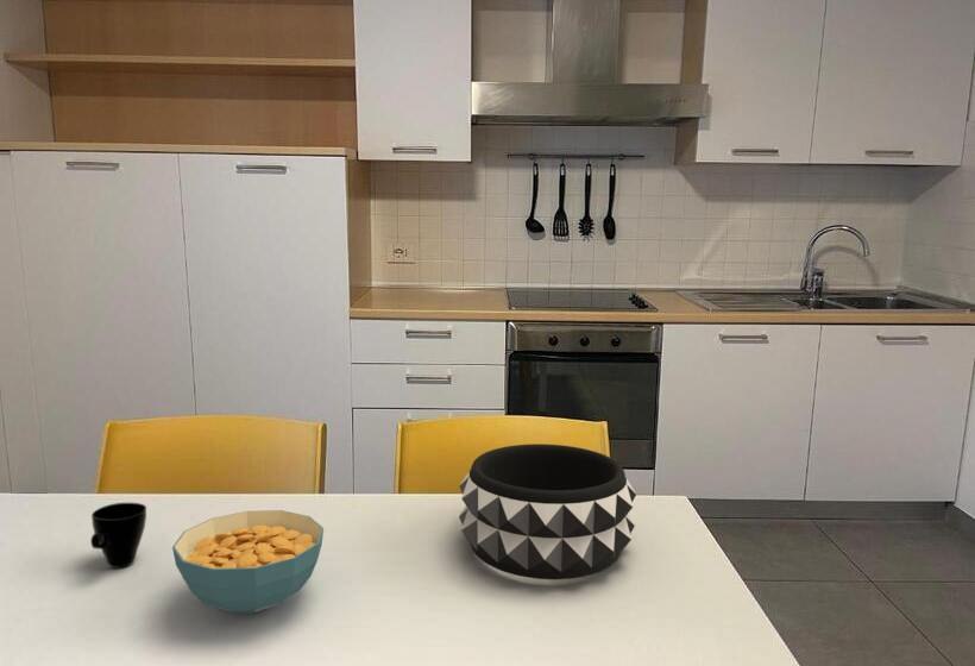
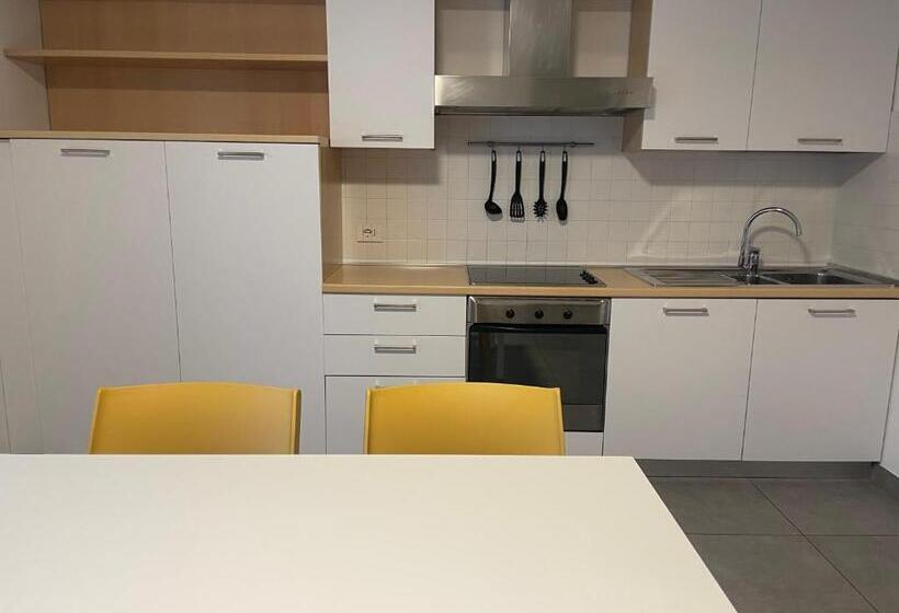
- cereal bowl [171,509,325,615]
- decorative bowl [458,442,637,580]
- cup [89,502,147,568]
